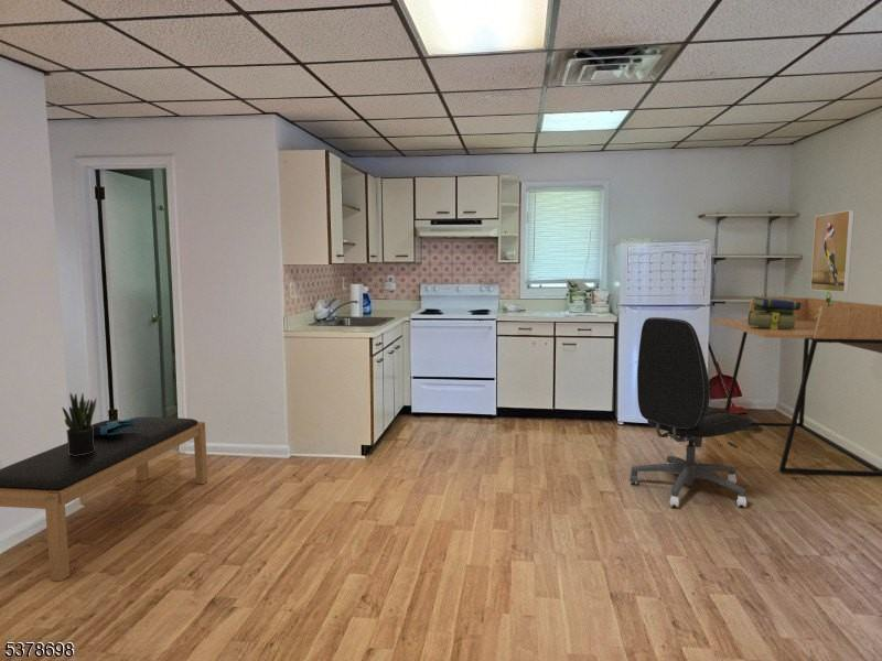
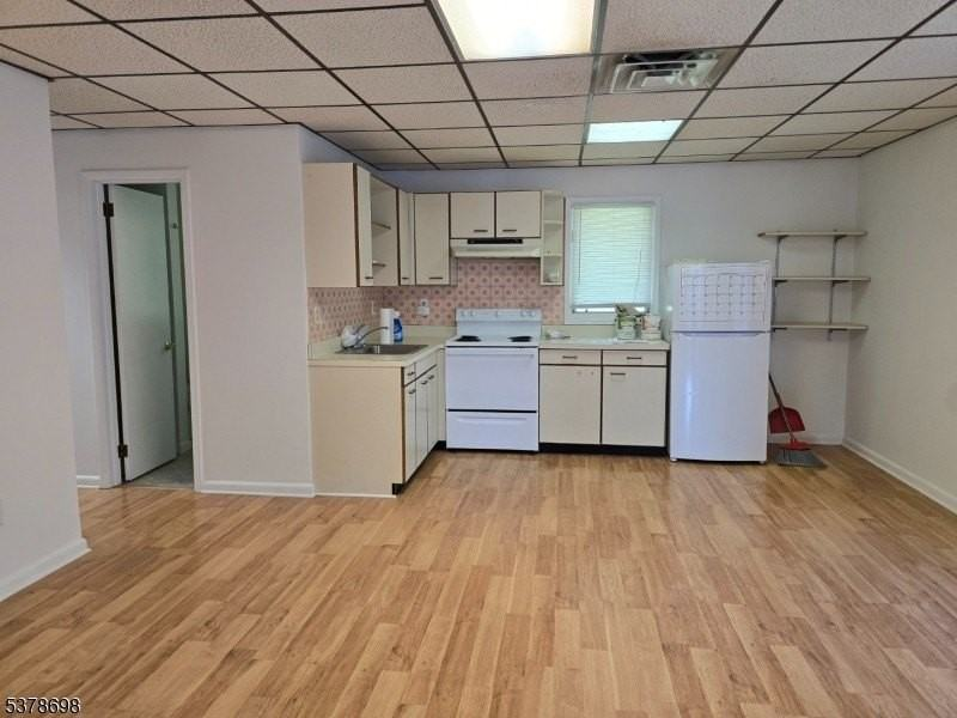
- potted plant [814,291,835,318]
- tote bag [92,418,152,436]
- office chair [628,316,752,509]
- stack of books [747,296,800,330]
- potted plant [61,392,97,456]
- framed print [809,209,856,293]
- desk [710,296,882,478]
- bench [0,416,208,582]
